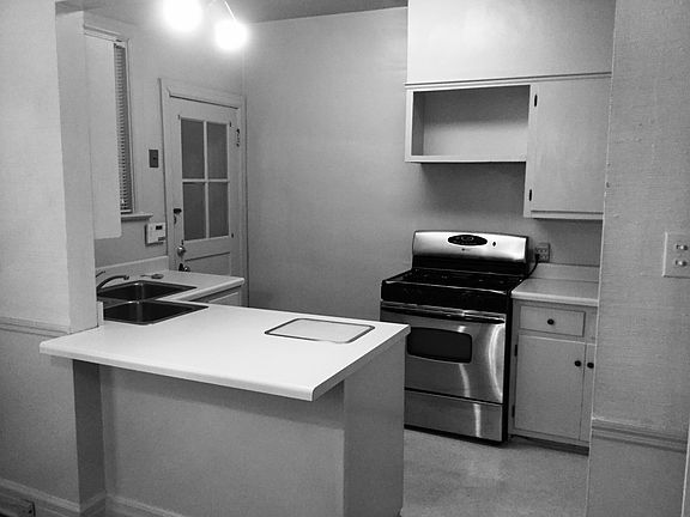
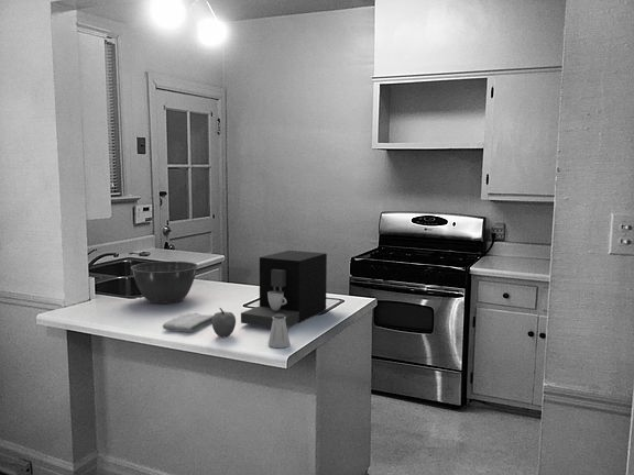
+ saltshaker [267,314,291,349]
+ washcloth [162,312,214,333]
+ apple [211,307,237,339]
+ mixing bowl [130,261,199,305]
+ coffee maker [240,250,328,329]
